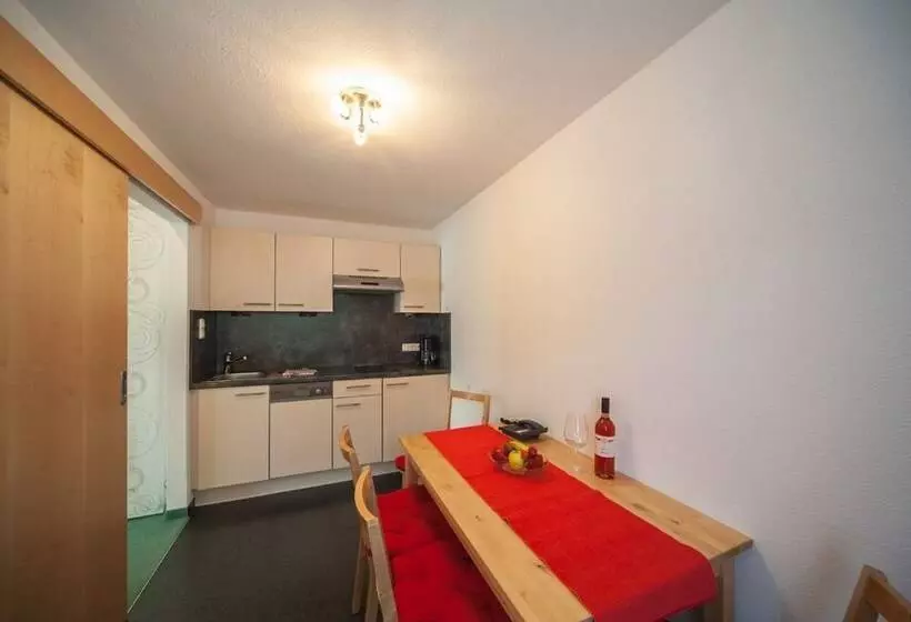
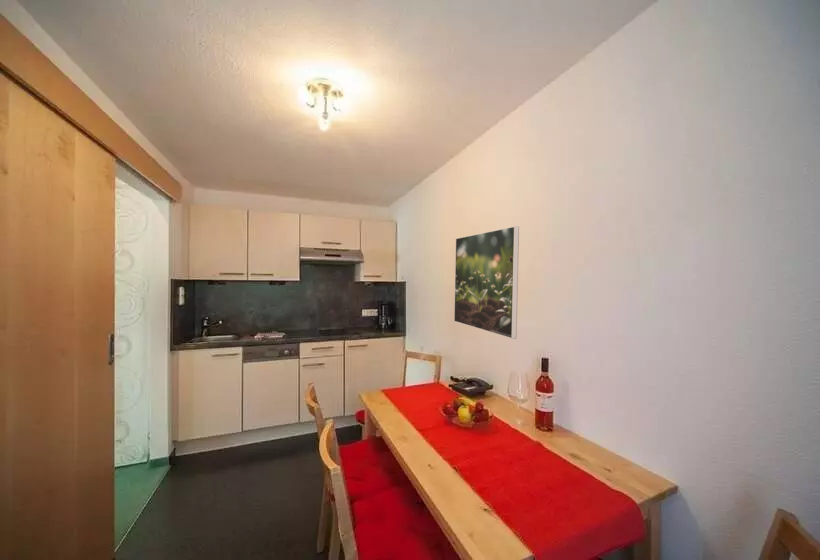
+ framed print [453,225,520,340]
